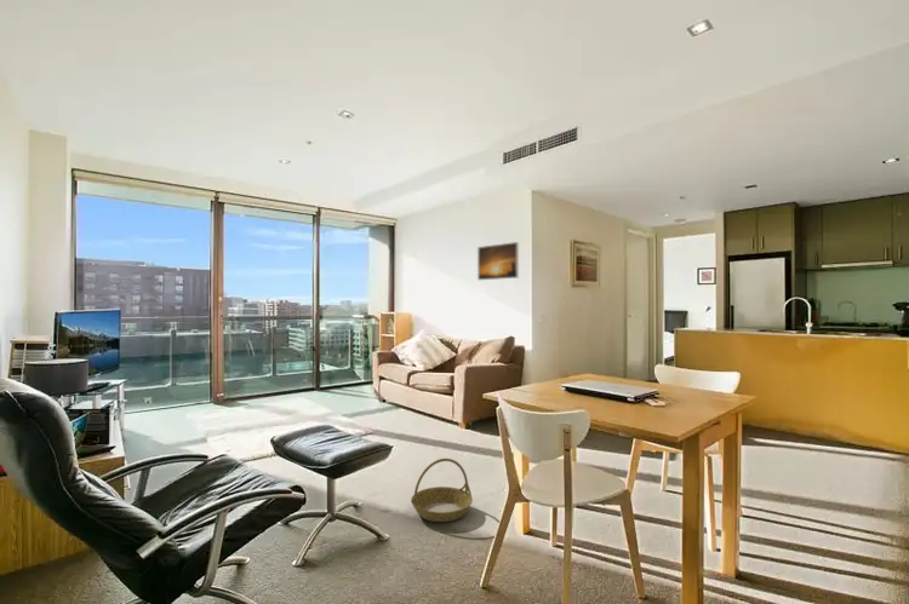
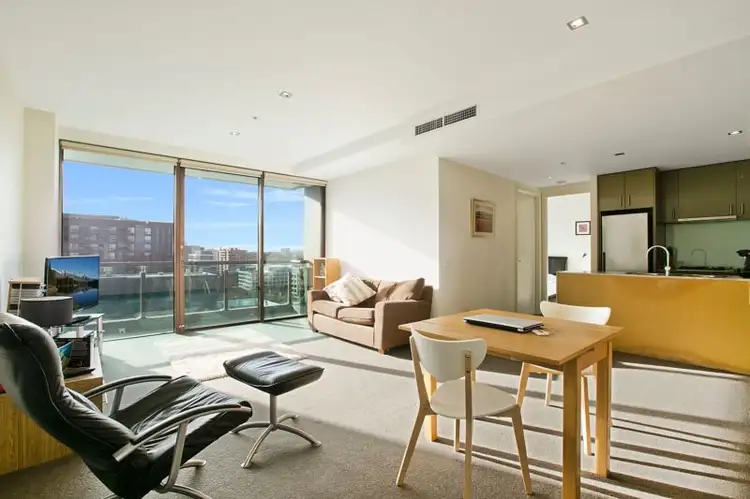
- basket [410,458,474,523]
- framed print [476,241,520,281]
